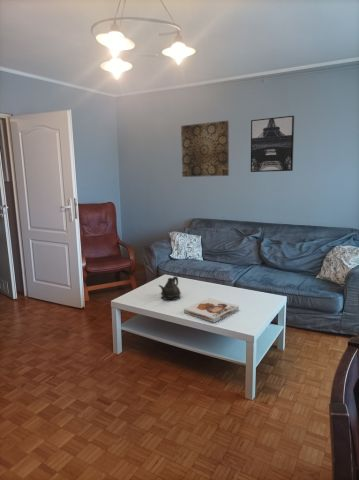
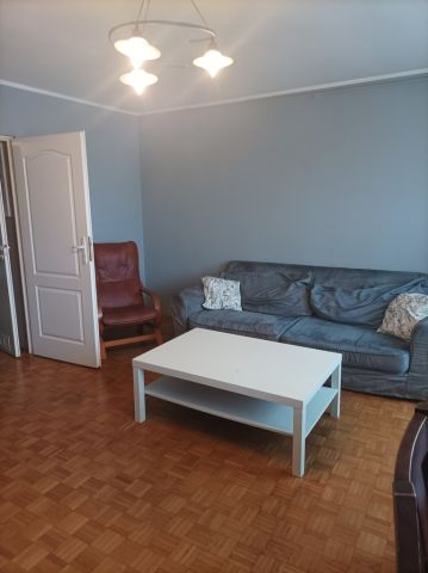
- wall art [250,115,295,173]
- teapot [157,275,182,301]
- board game [183,297,240,323]
- wall art [180,120,230,178]
